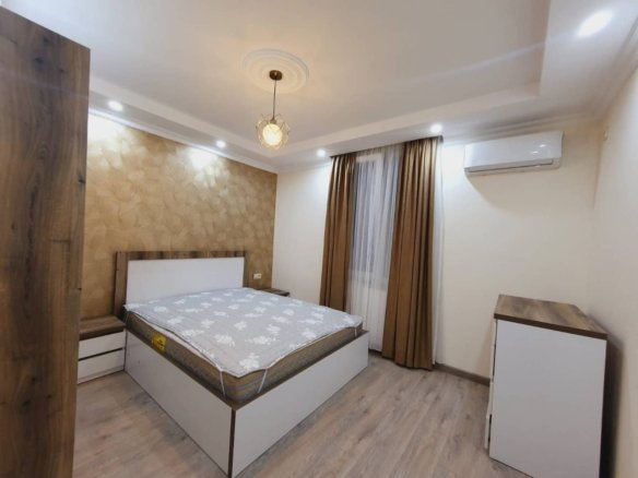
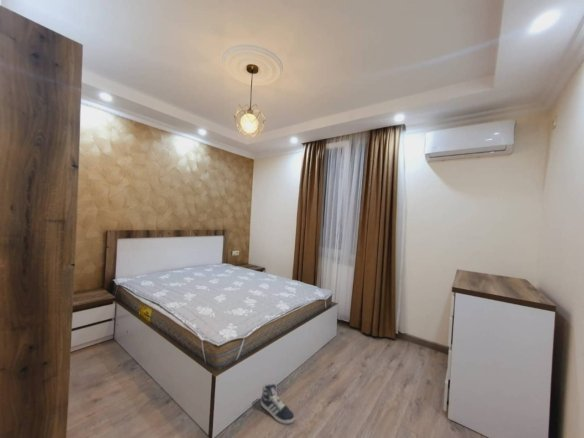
+ sneaker [260,382,296,425]
